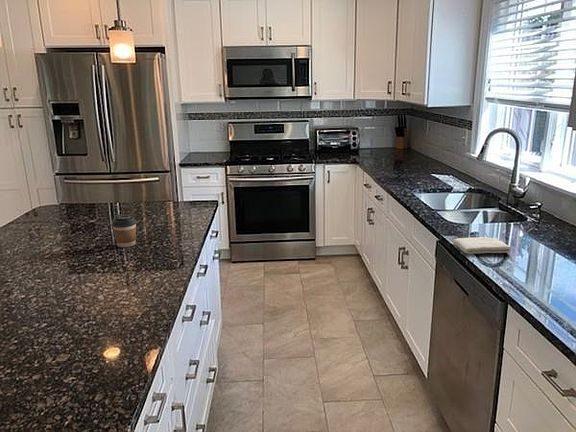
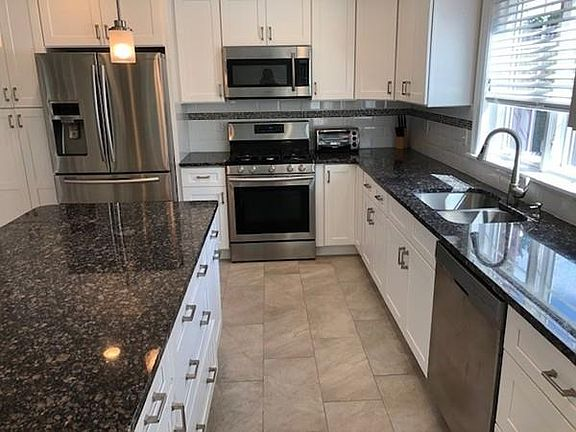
- washcloth [452,236,511,255]
- coffee cup [110,213,137,248]
